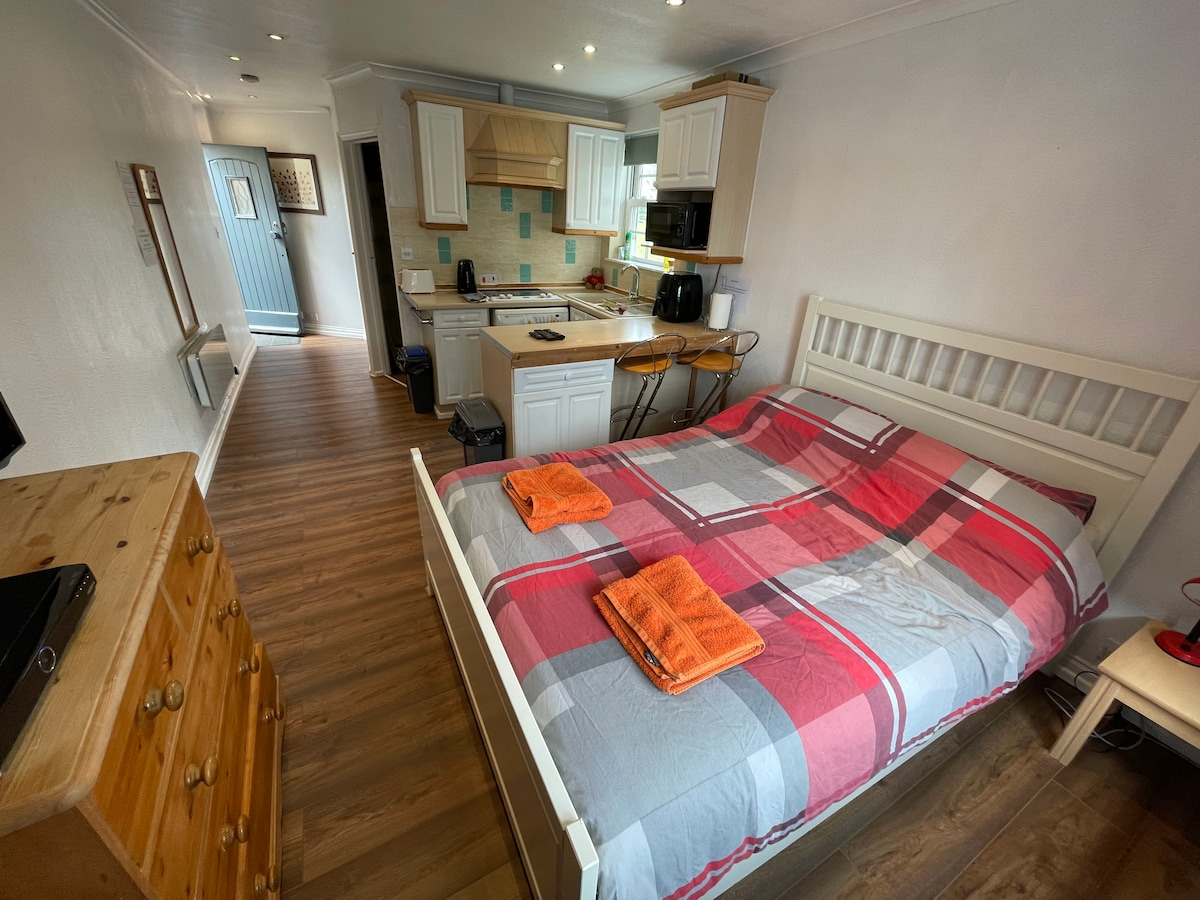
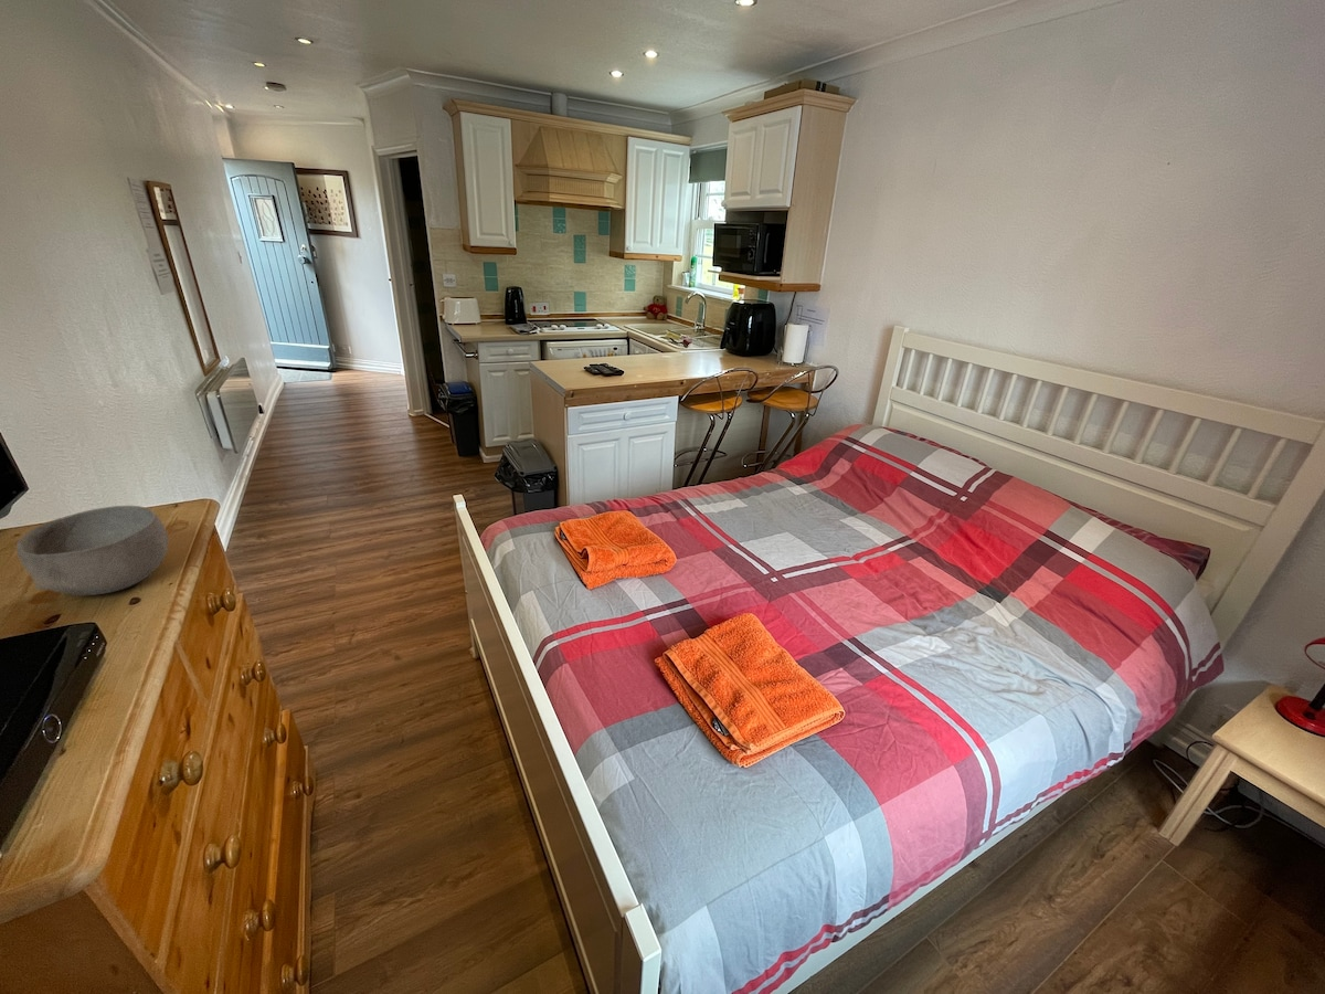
+ bowl [15,505,169,596]
